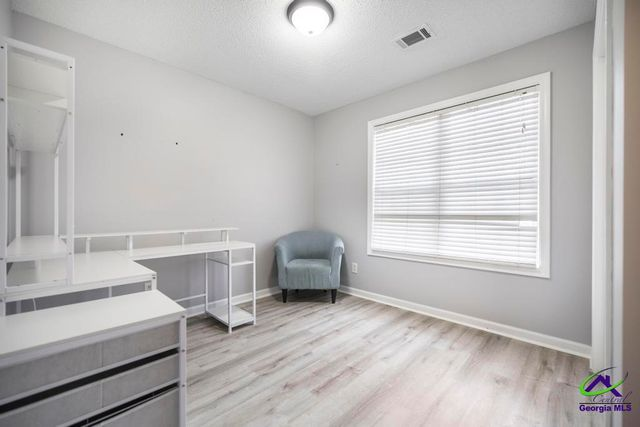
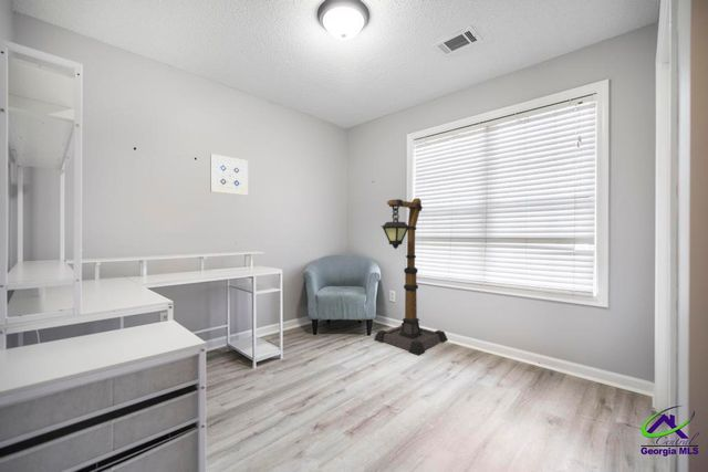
+ floor lamp [373,197,449,357]
+ wall art [209,153,249,197]
